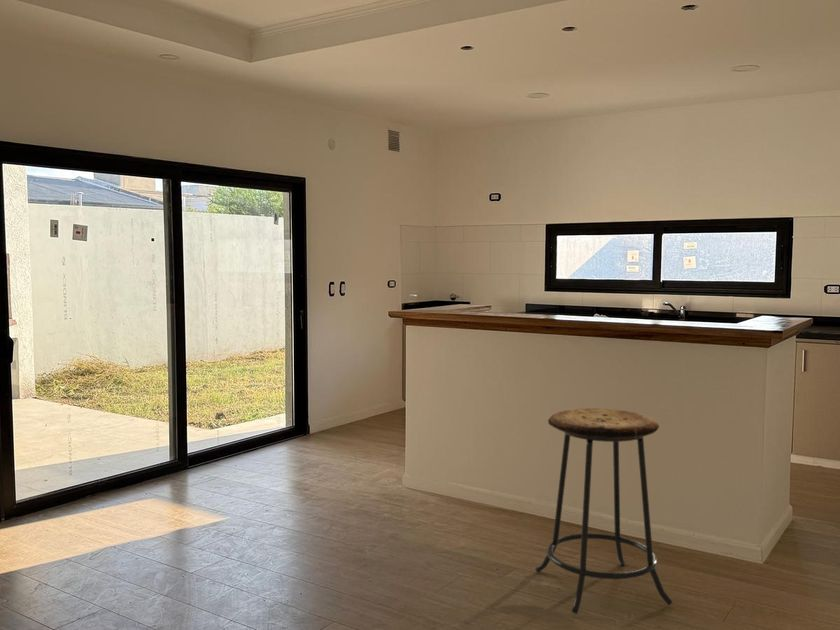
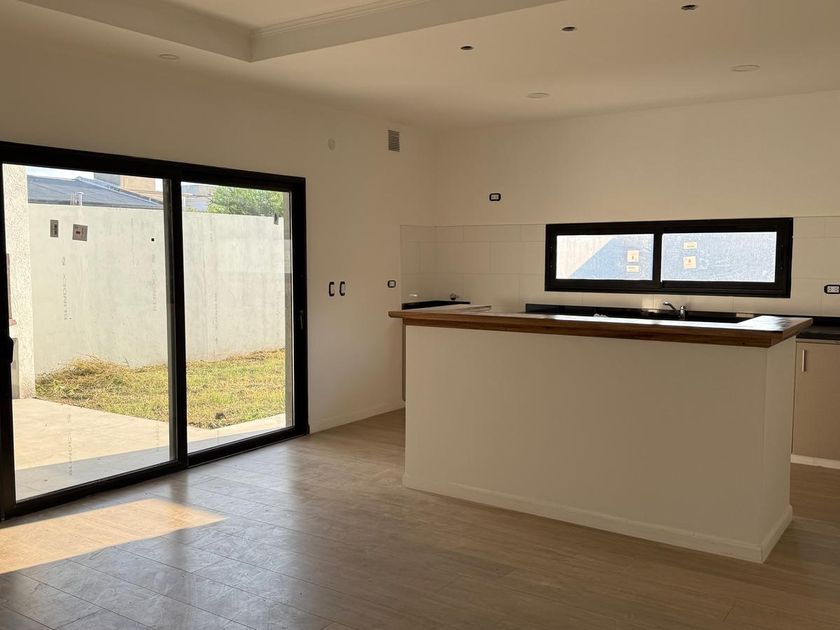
- bar stool [534,407,674,615]
